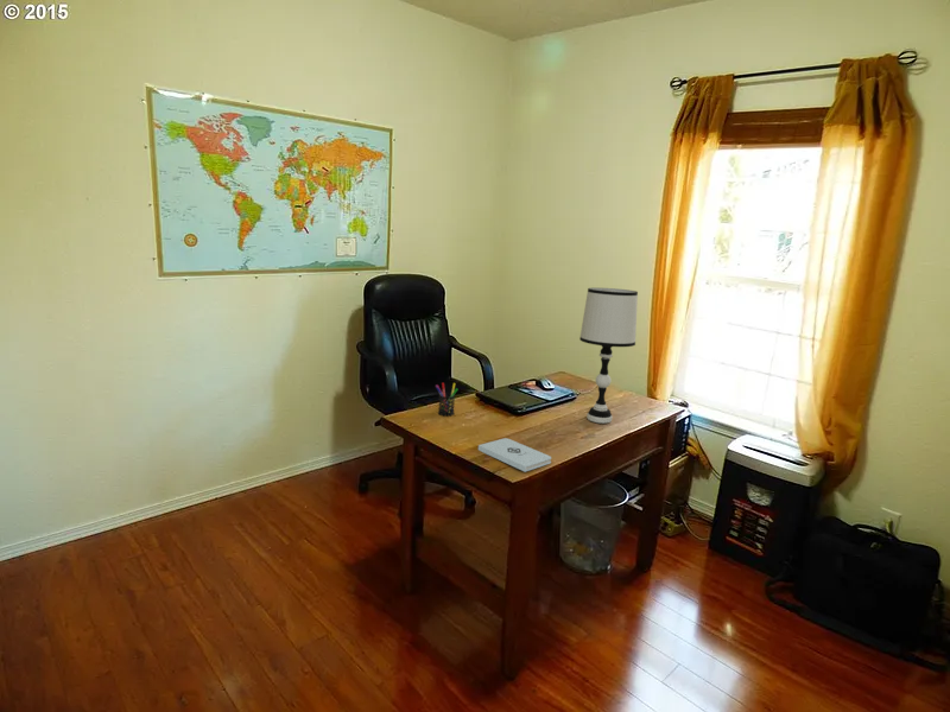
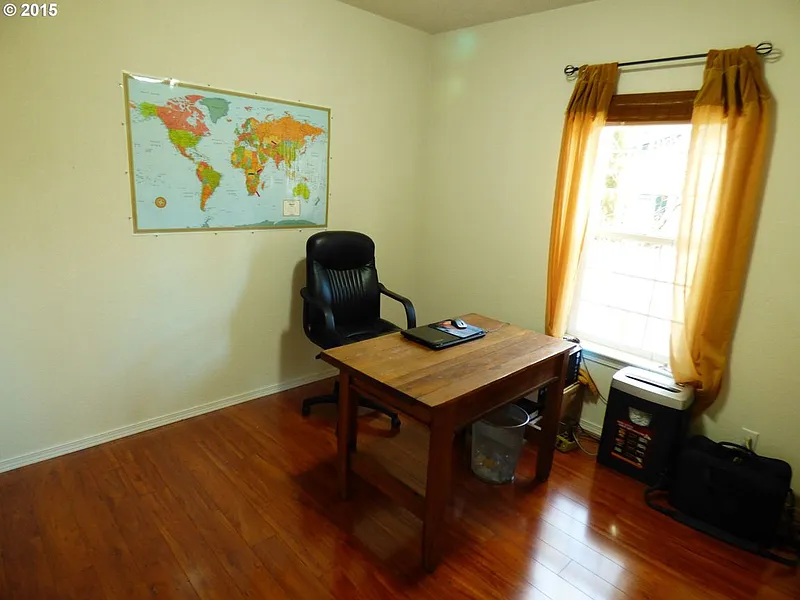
- pen holder [435,382,458,417]
- notepad [477,437,552,472]
- table lamp [578,287,639,425]
